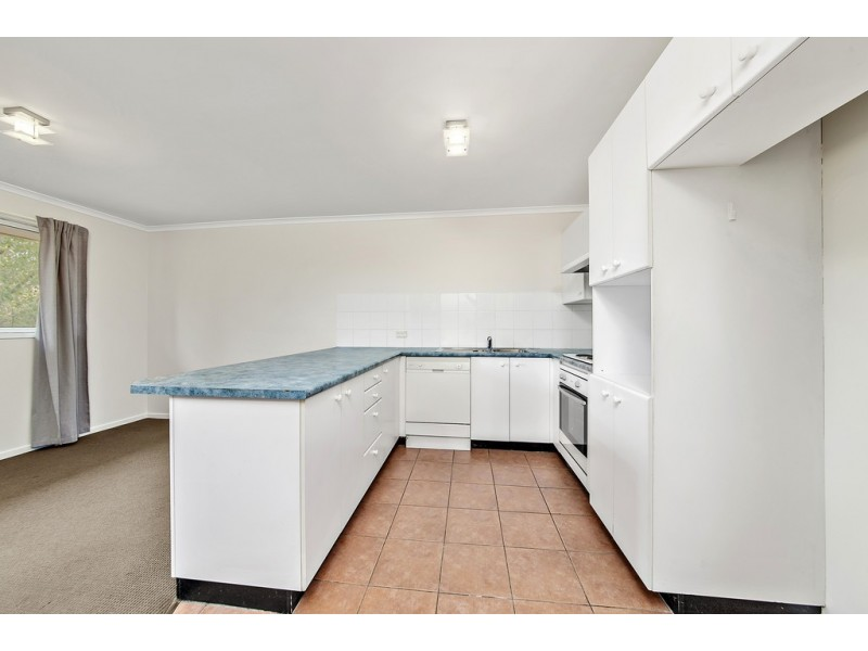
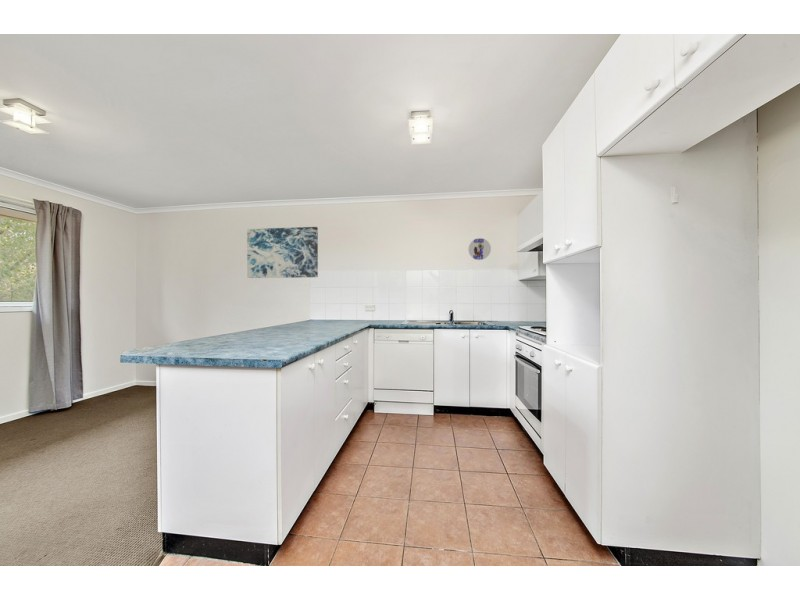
+ wall art [246,226,319,279]
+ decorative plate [467,237,492,261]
